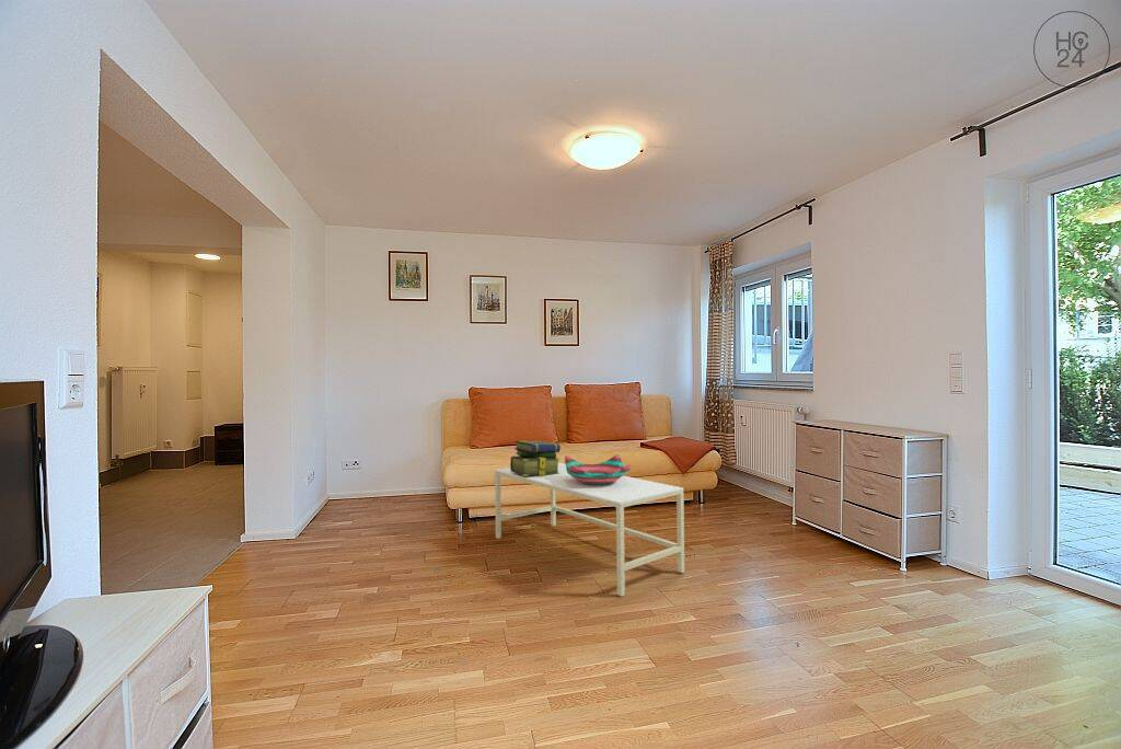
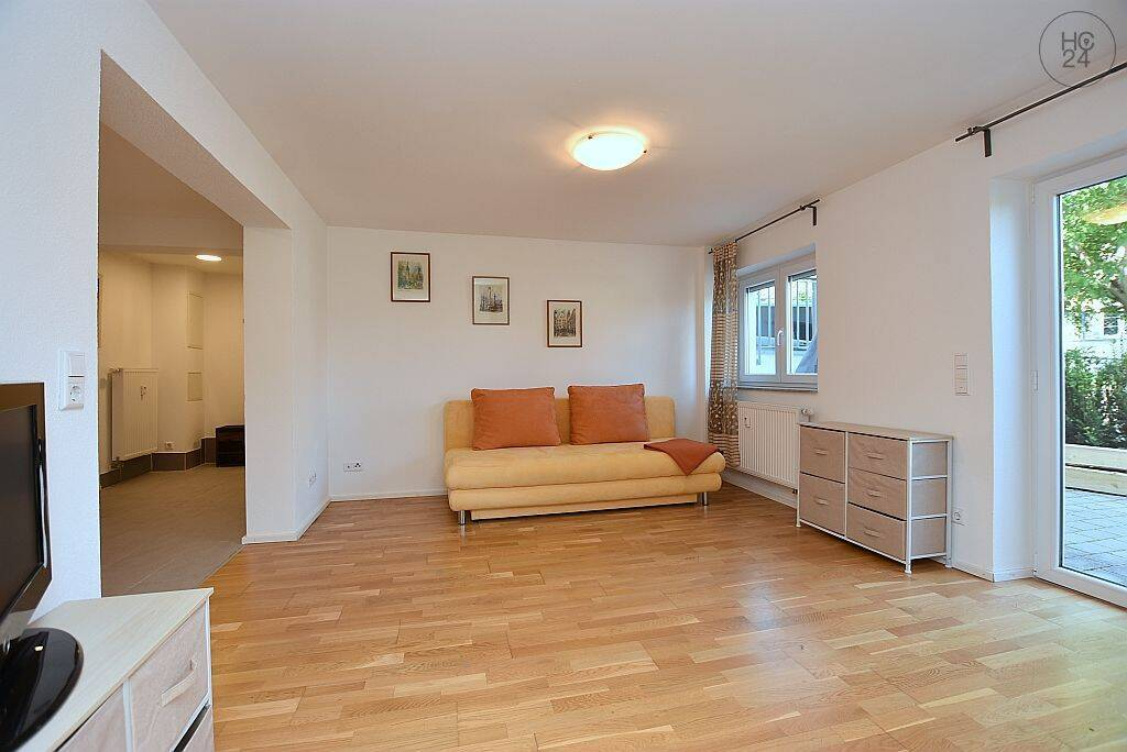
- coffee table [494,462,685,598]
- decorative bowl [564,453,633,486]
- stack of books [509,440,562,476]
